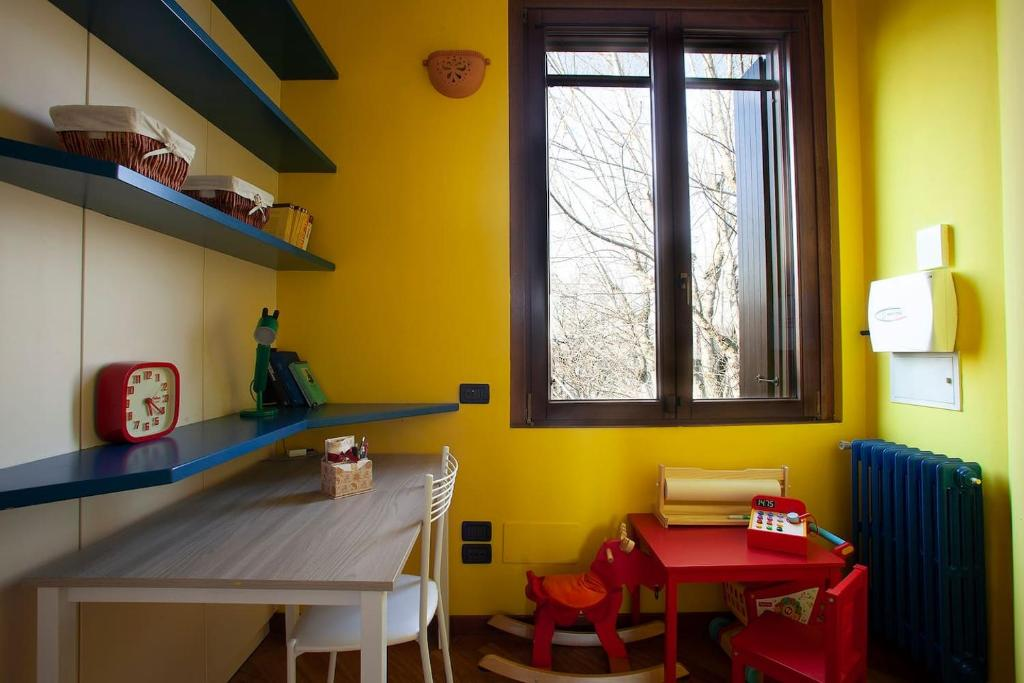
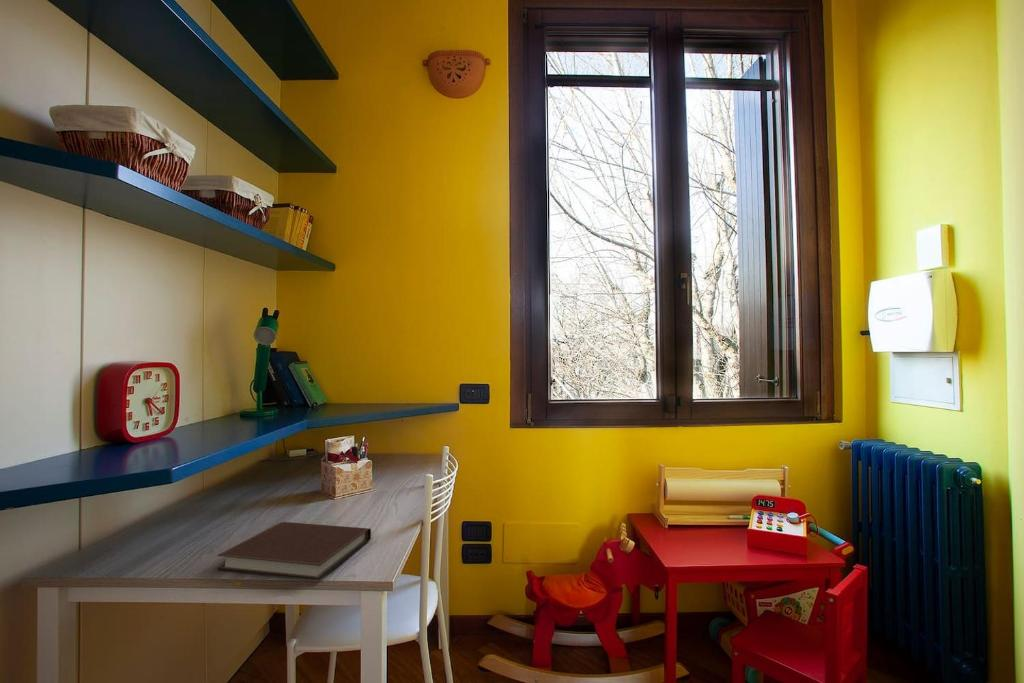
+ notebook [216,521,372,581]
